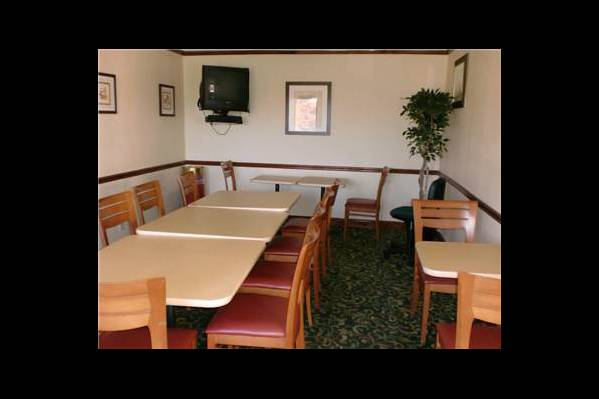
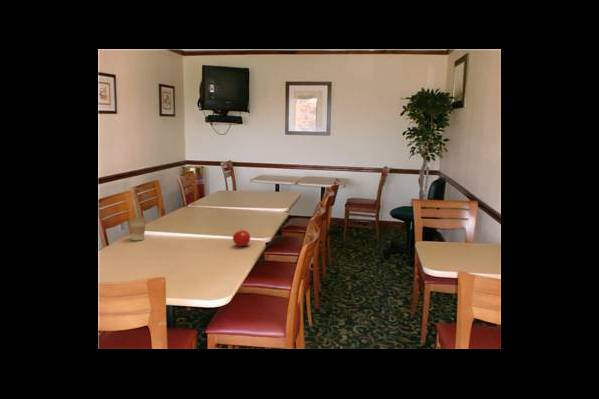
+ fruit [232,228,251,247]
+ coffee cup [128,216,147,241]
